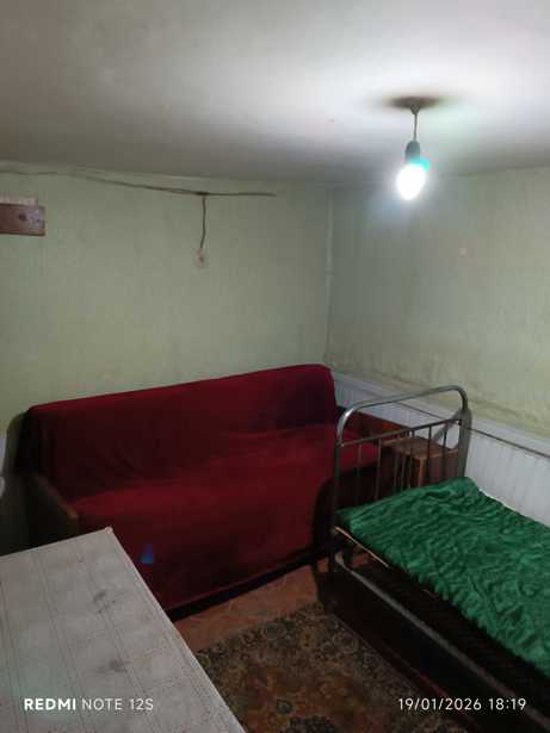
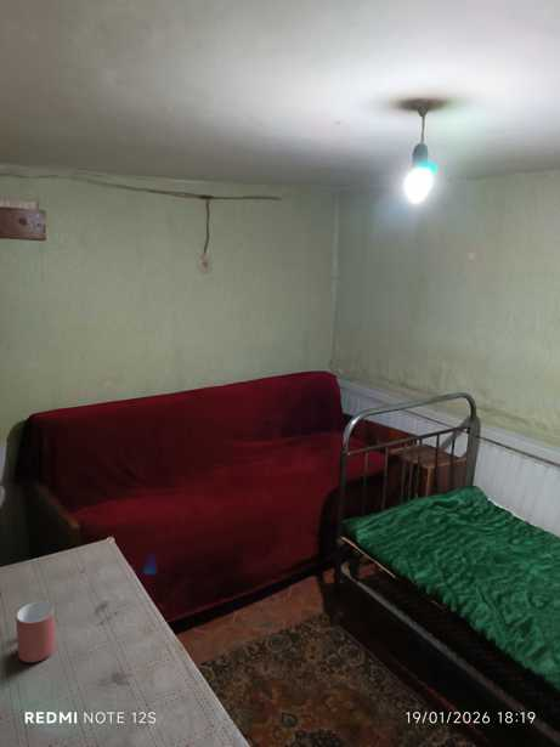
+ mug [15,600,57,663]
